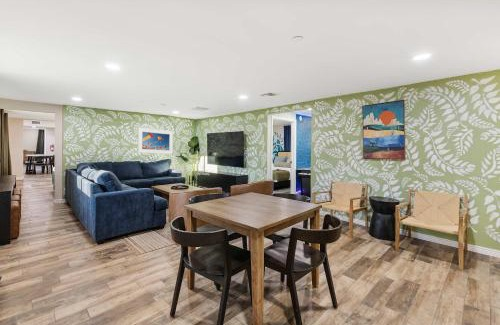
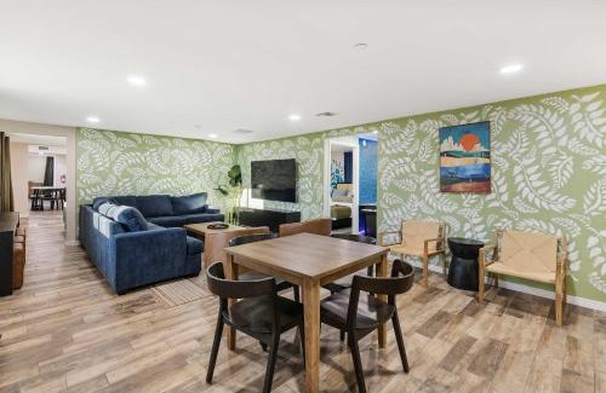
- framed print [137,127,174,155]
